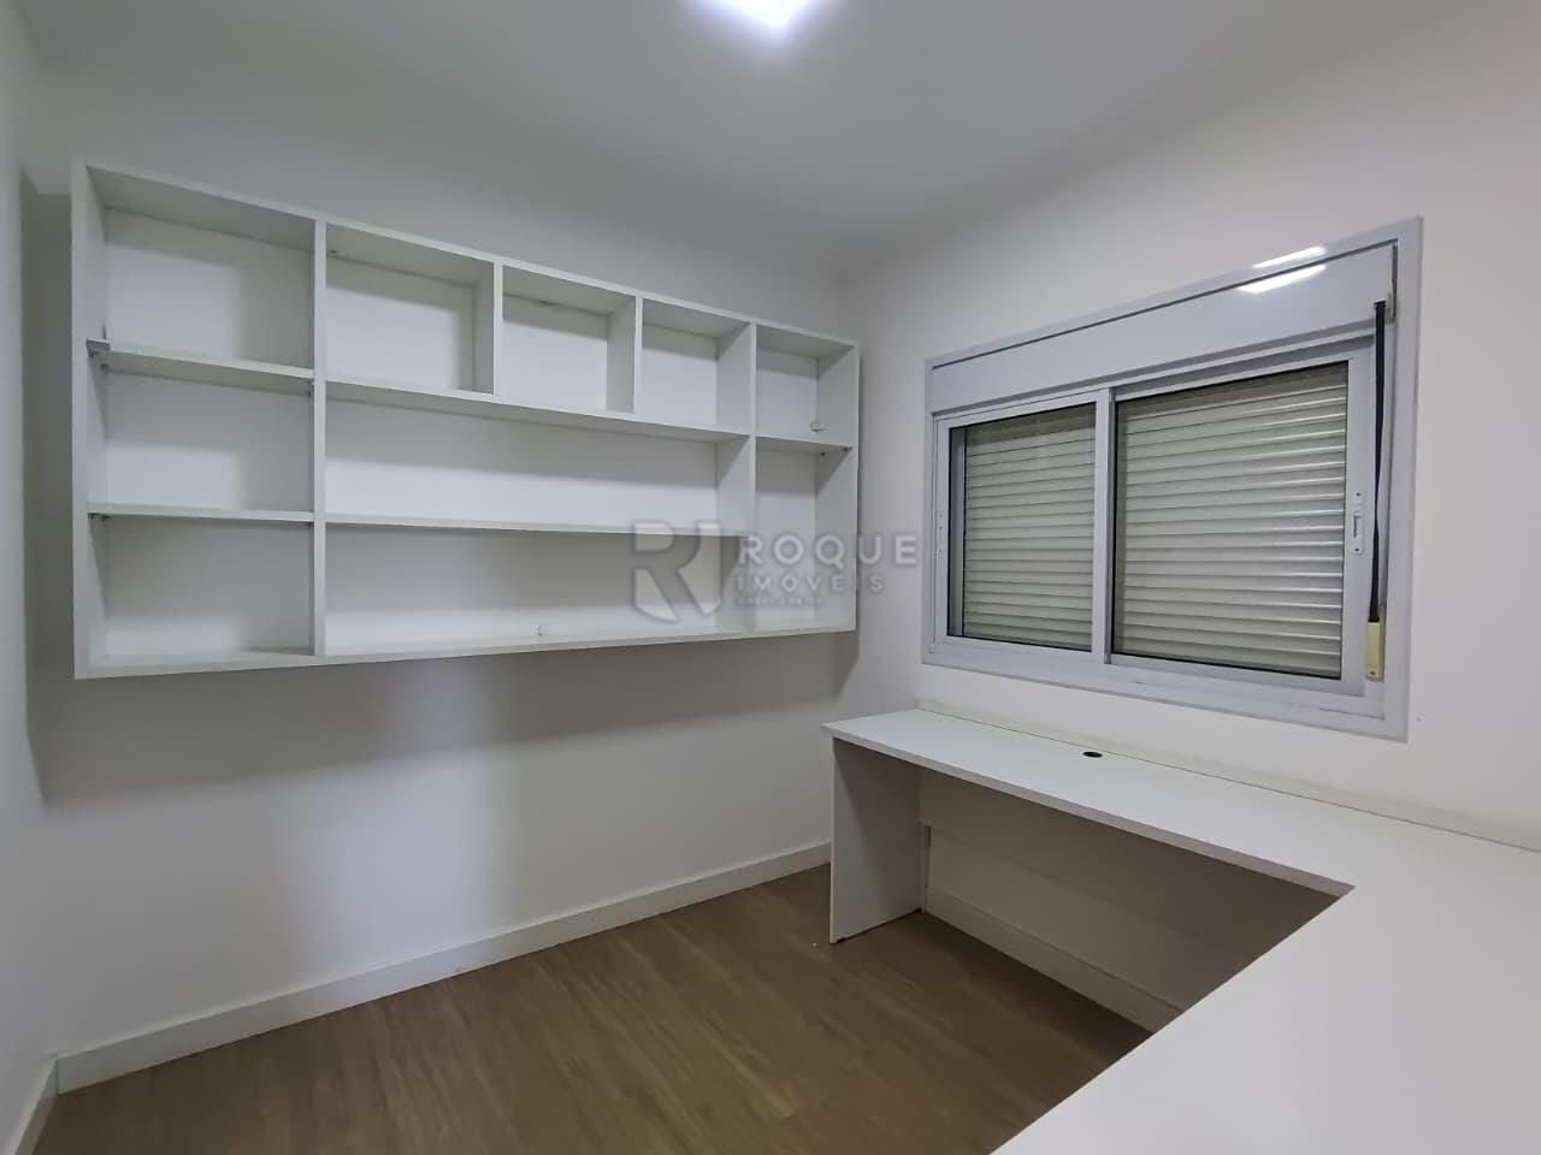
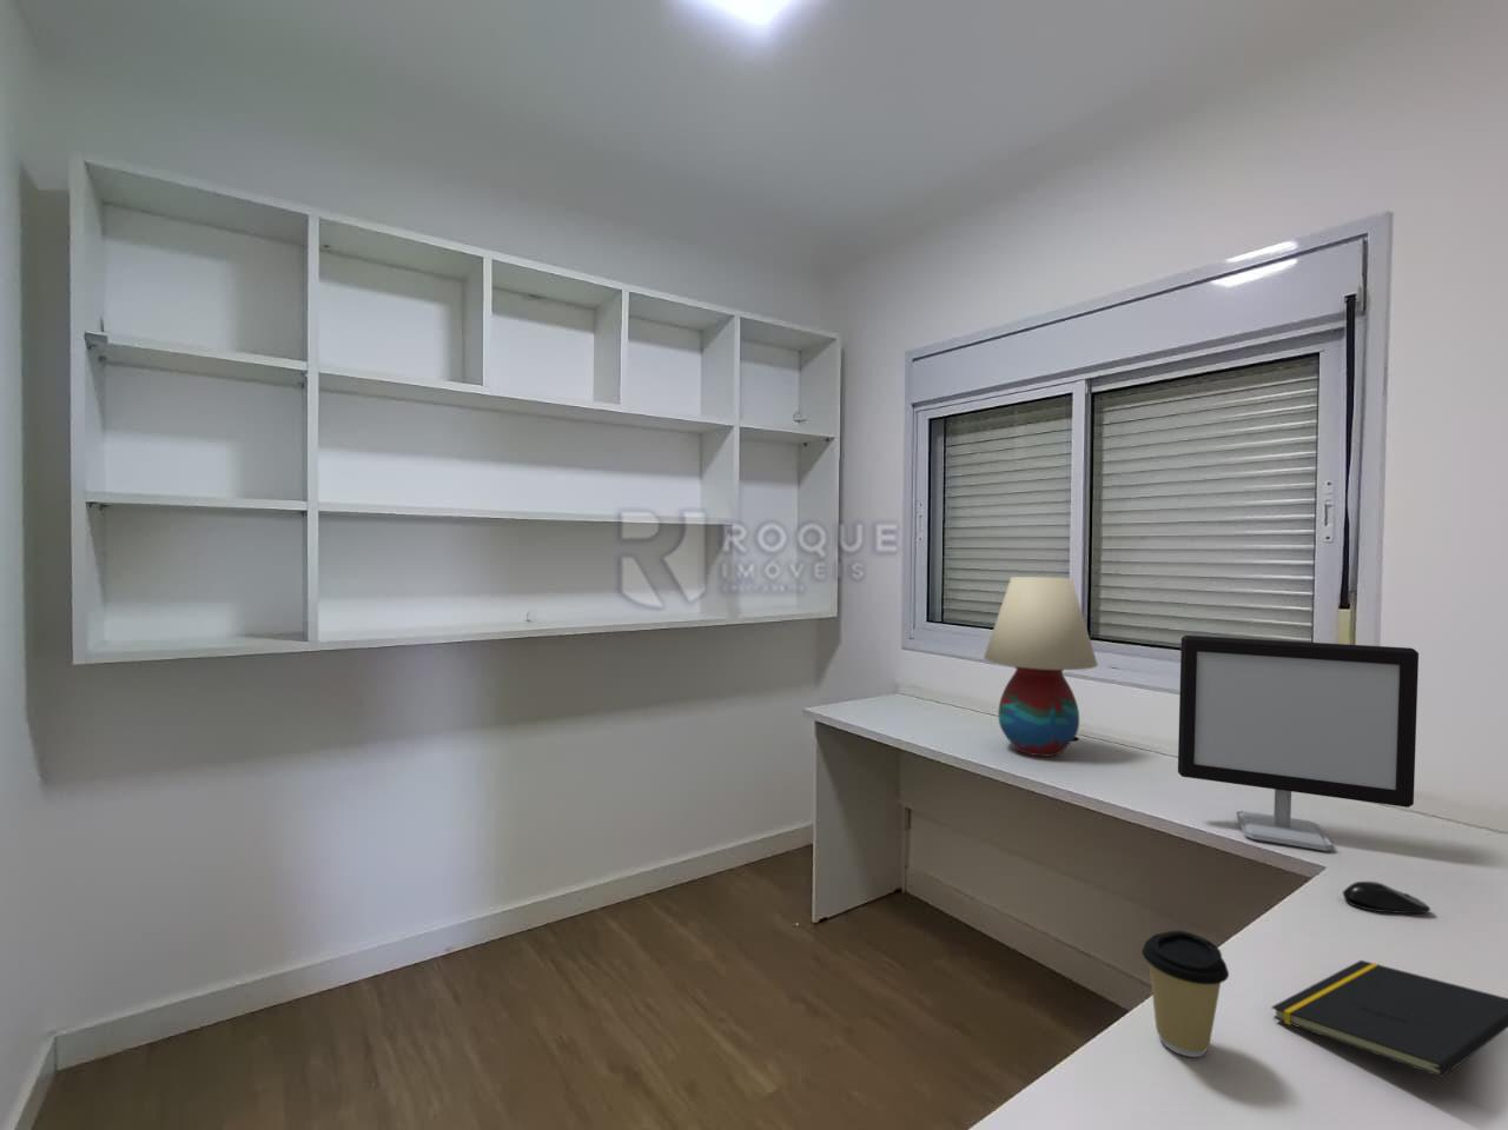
+ table lamp [982,576,1100,757]
+ notepad [1271,959,1508,1078]
+ computer mouse [1342,881,1432,915]
+ coffee cup [1140,929,1230,1059]
+ computer monitor [1177,635,1420,852]
